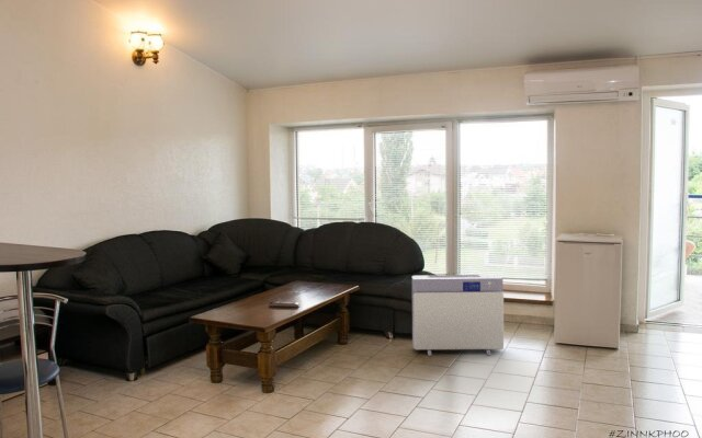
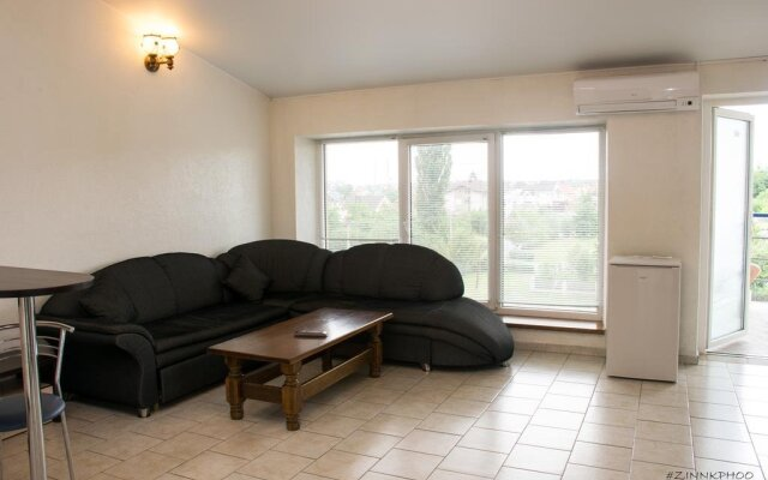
- air purifier [411,274,505,357]
